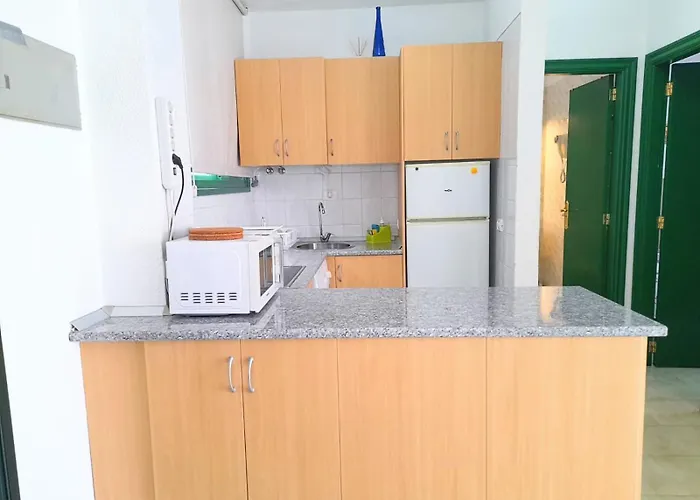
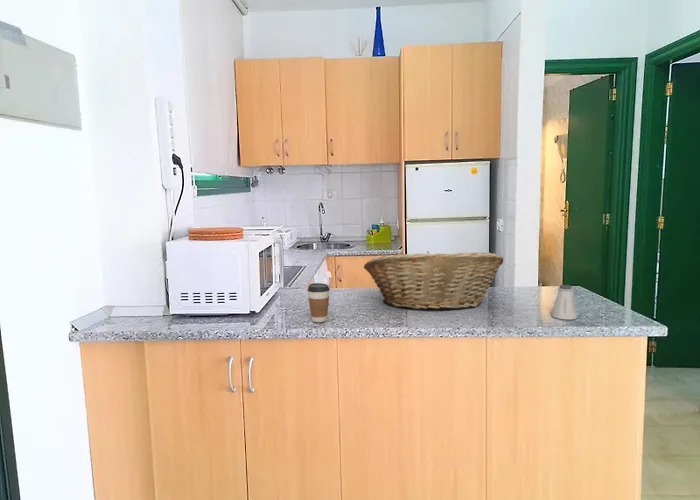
+ coffee cup [307,282,331,323]
+ fruit basket [363,251,504,311]
+ saltshaker [551,284,578,320]
